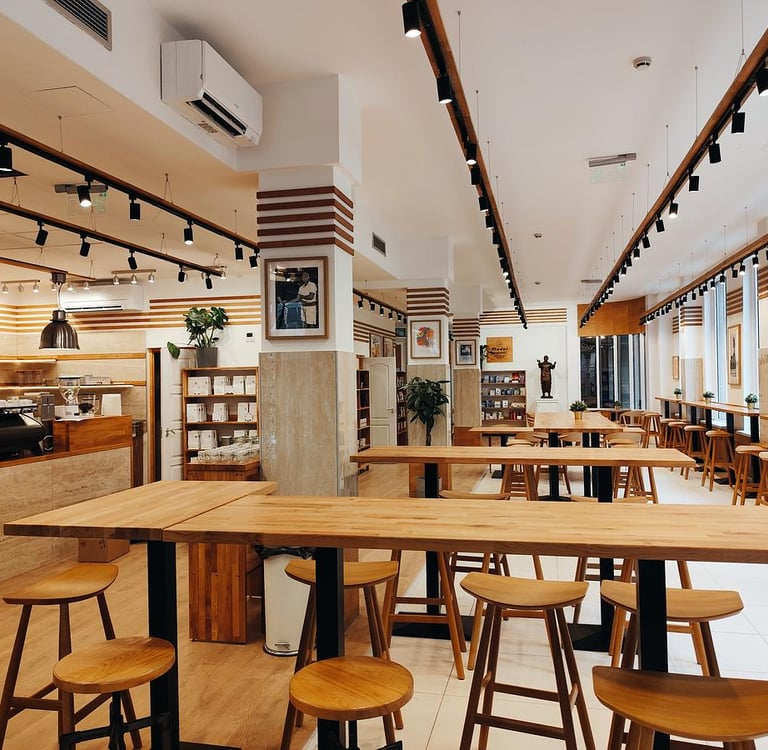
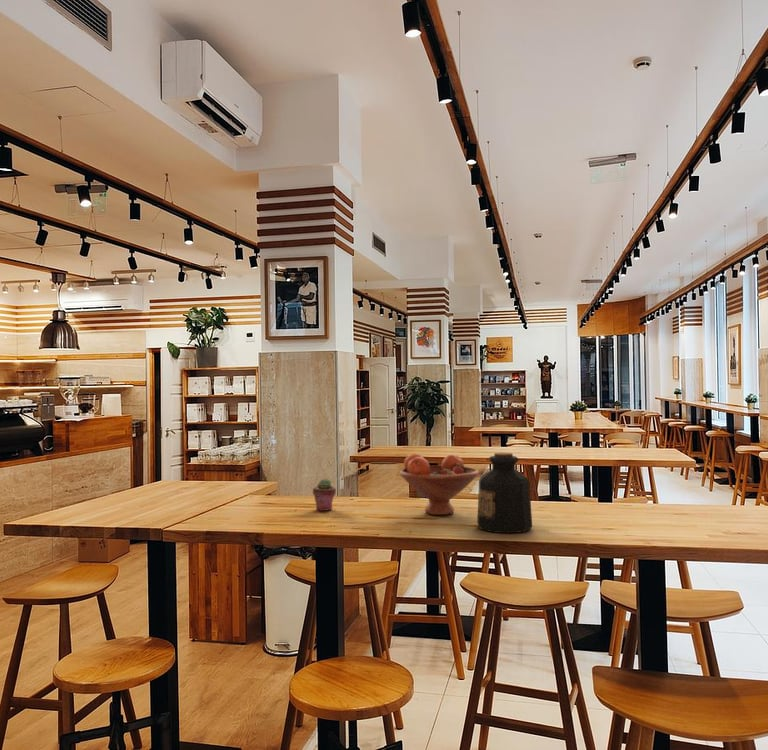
+ fruit bowl [398,452,480,516]
+ potted succulent [312,478,337,512]
+ bottle [476,452,533,534]
